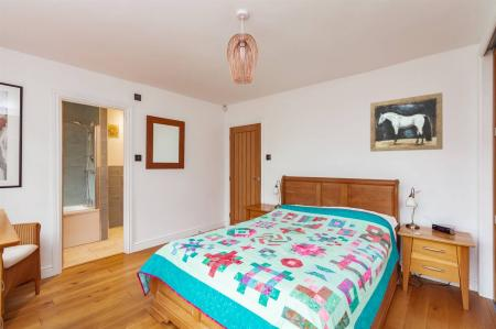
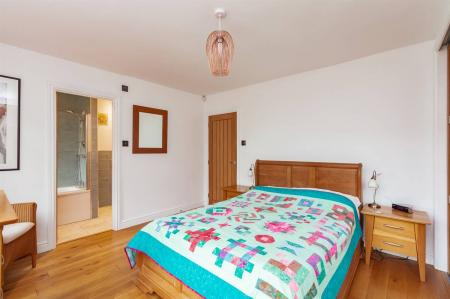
- wall art [369,91,444,153]
